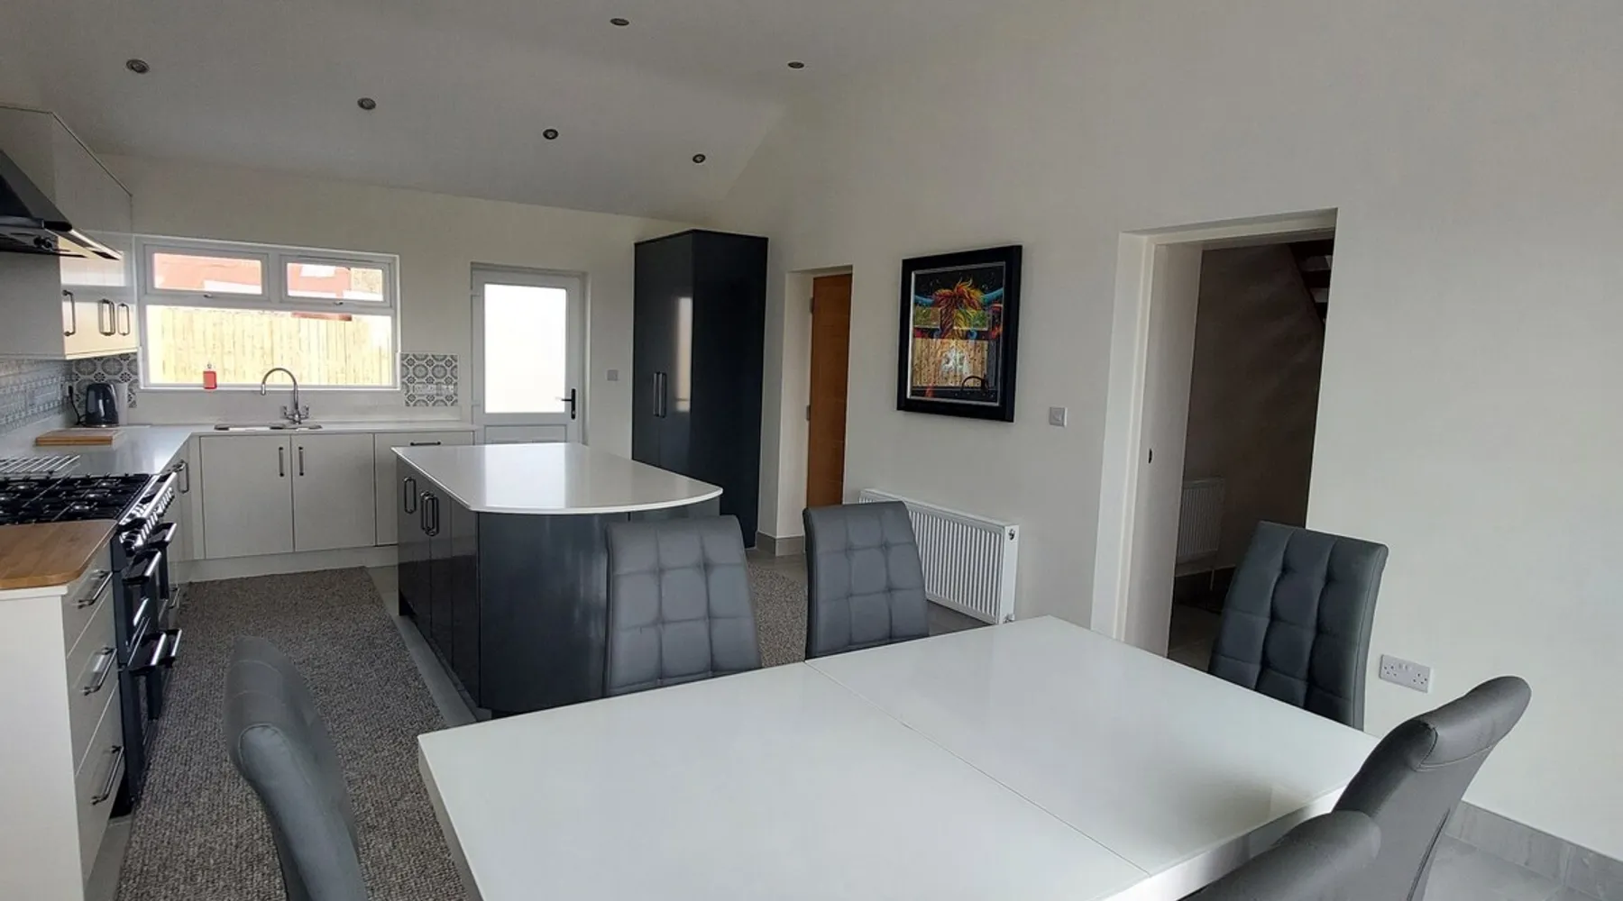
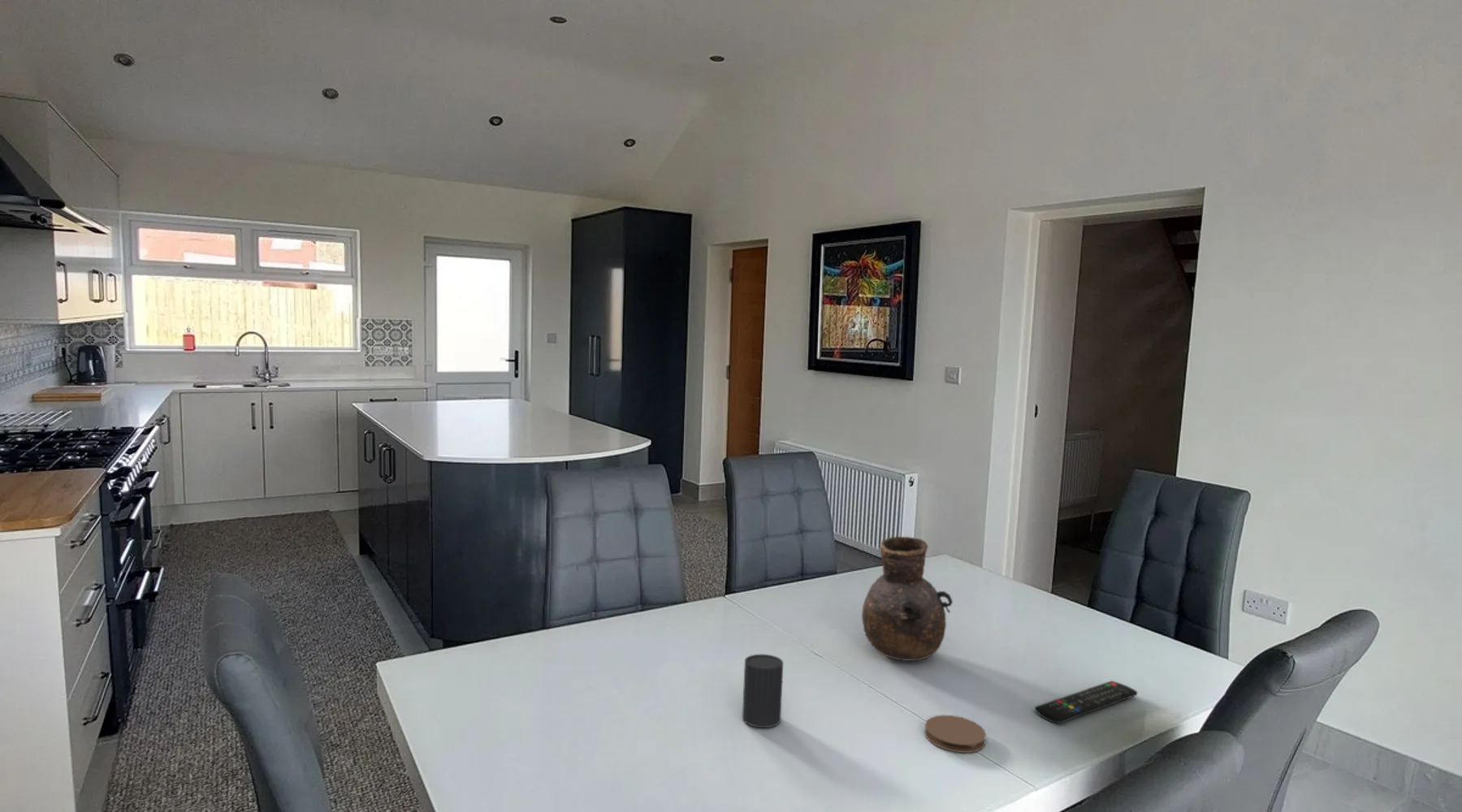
+ coaster [923,715,987,754]
+ remote control [1034,680,1138,723]
+ vase [861,536,954,662]
+ cup [742,654,784,728]
